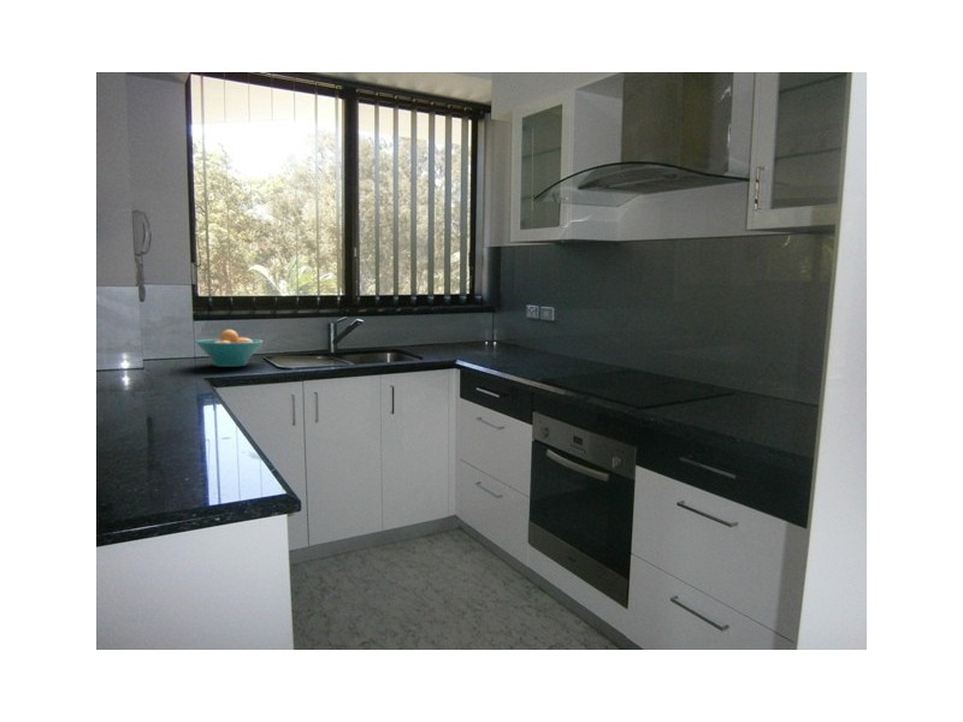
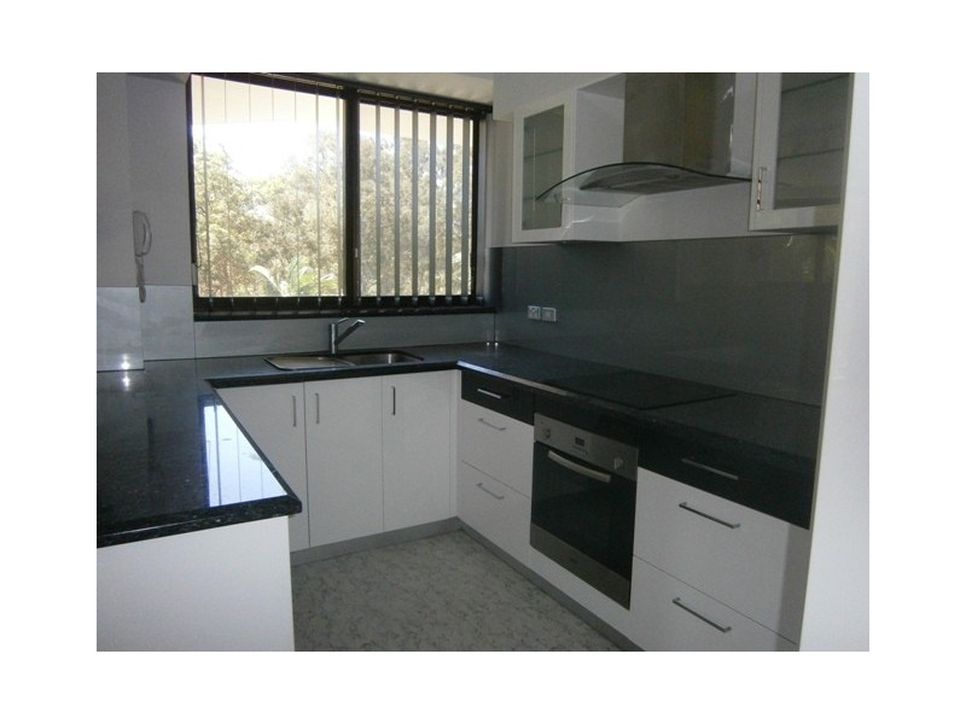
- fruit bowl [195,329,265,368]
